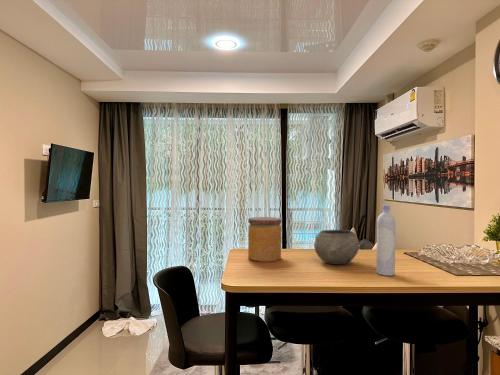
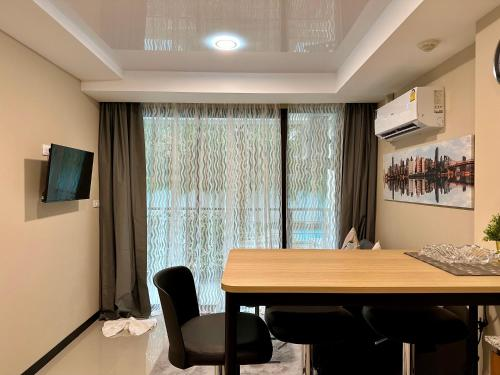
- bottle [375,204,396,277]
- jar [247,216,282,263]
- bowl [313,229,360,265]
